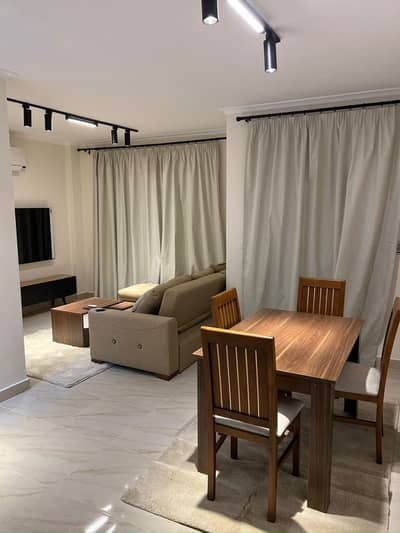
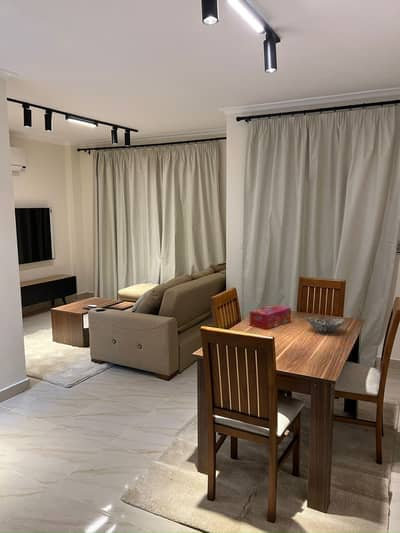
+ tissue box [249,304,292,330]
+ decorative bowl [306,316,347,333]
